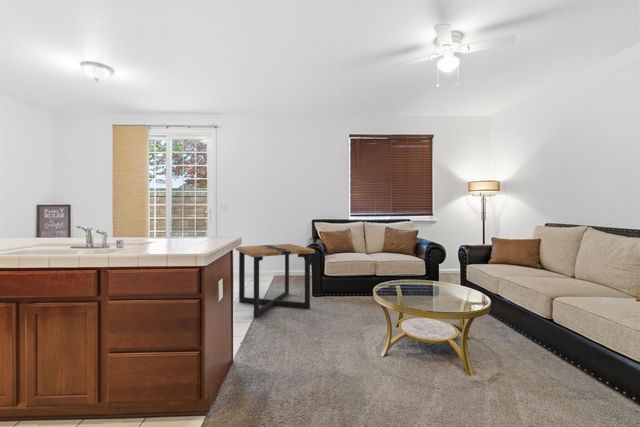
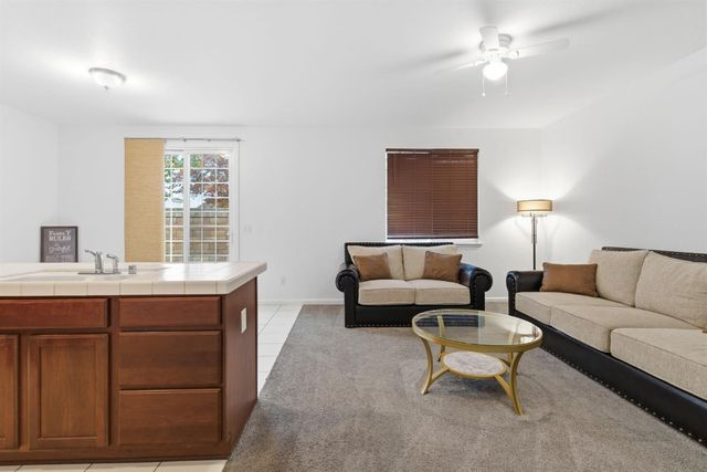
- side table [234,243,316,319]
